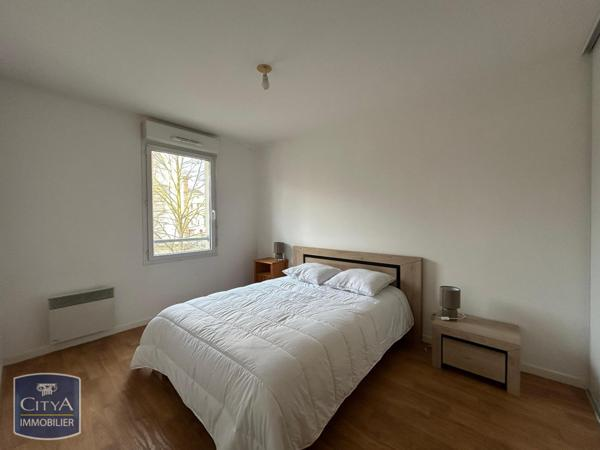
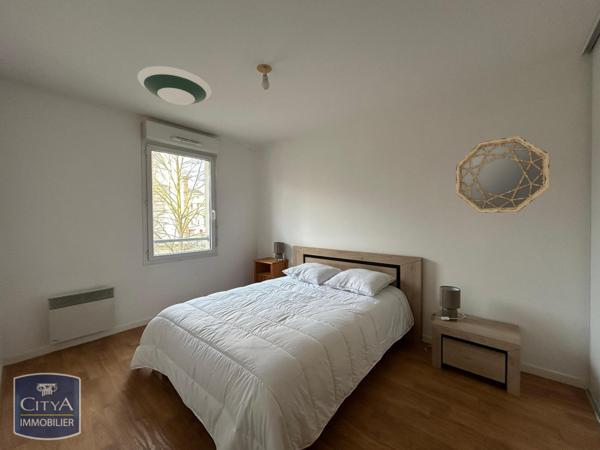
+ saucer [137,65,212,106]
+ home mirror [455,135,550,214]
